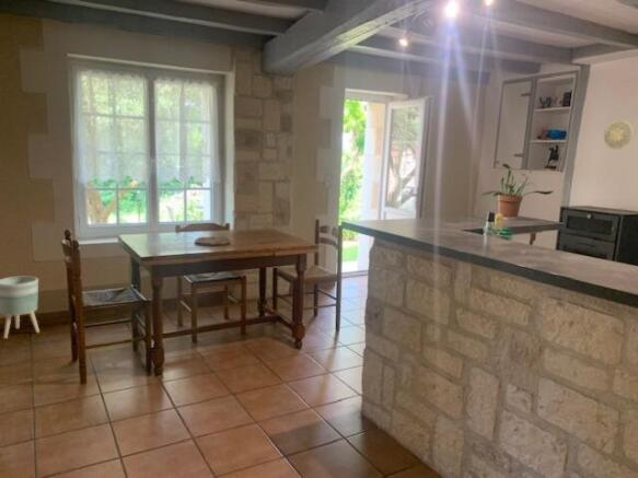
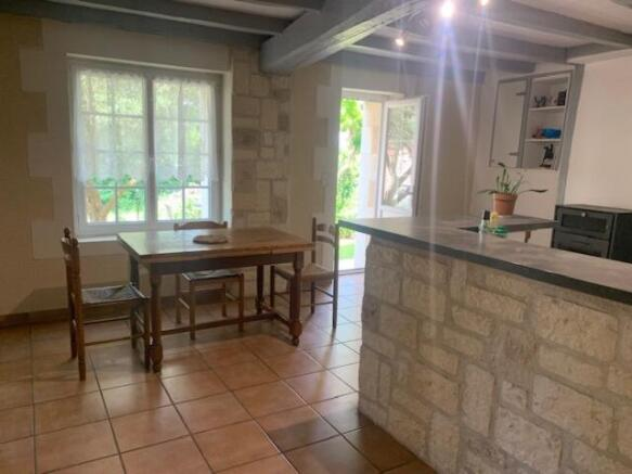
- decorative plate [603,119,634,150]
- planter [0,276,40,339]
